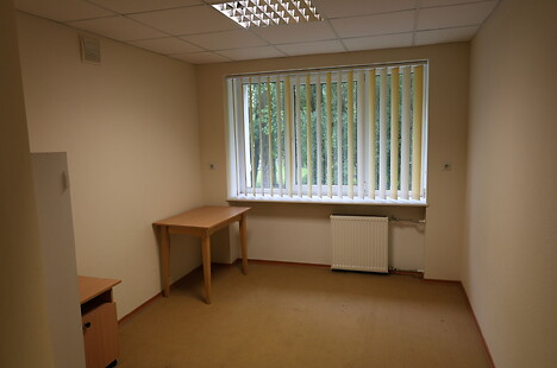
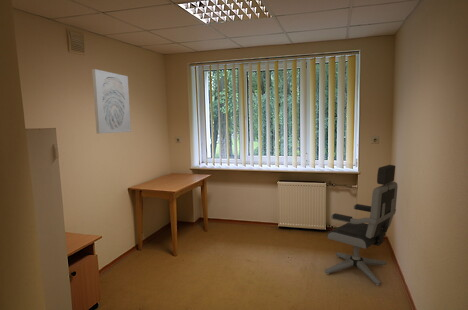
+ wall art [91,68,132,134]
+ office chair [324,164,399,286]
